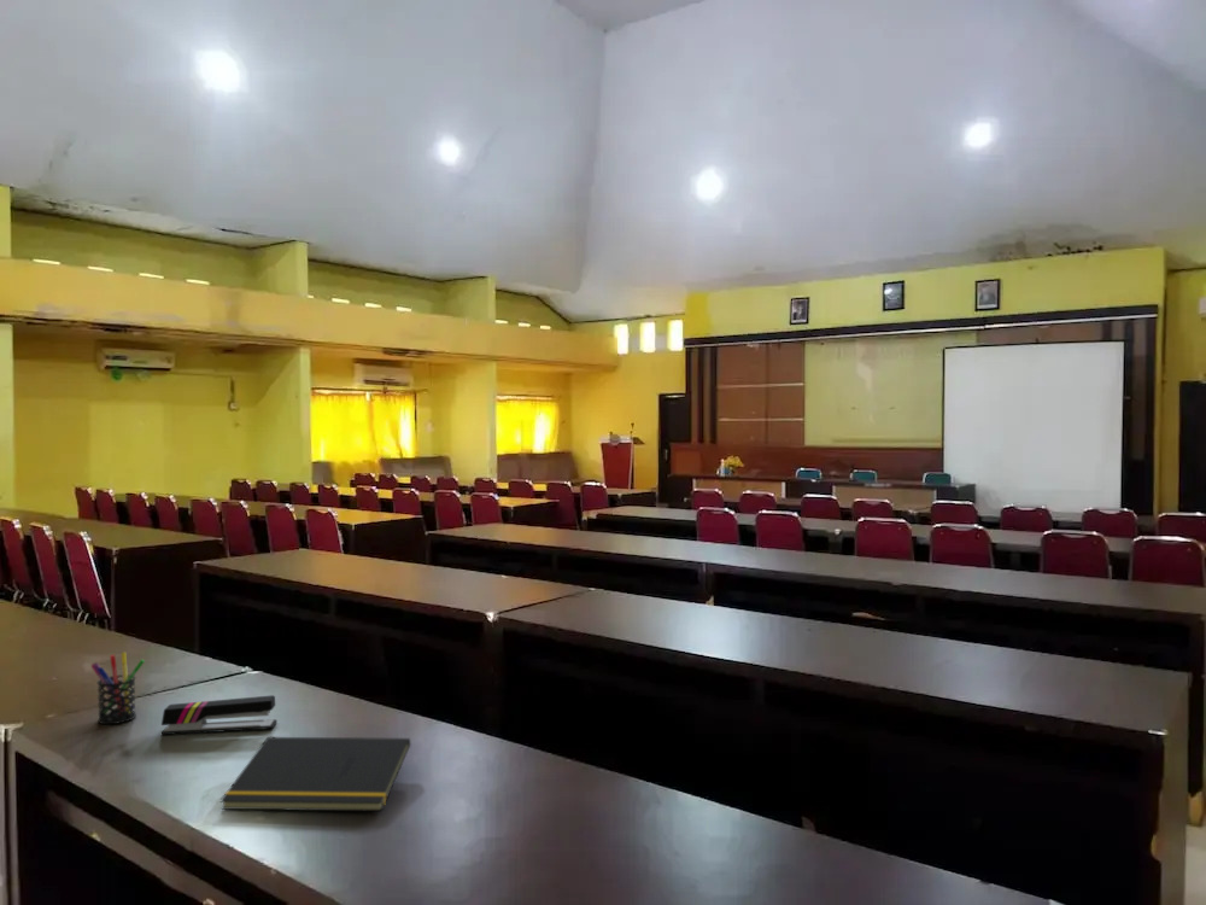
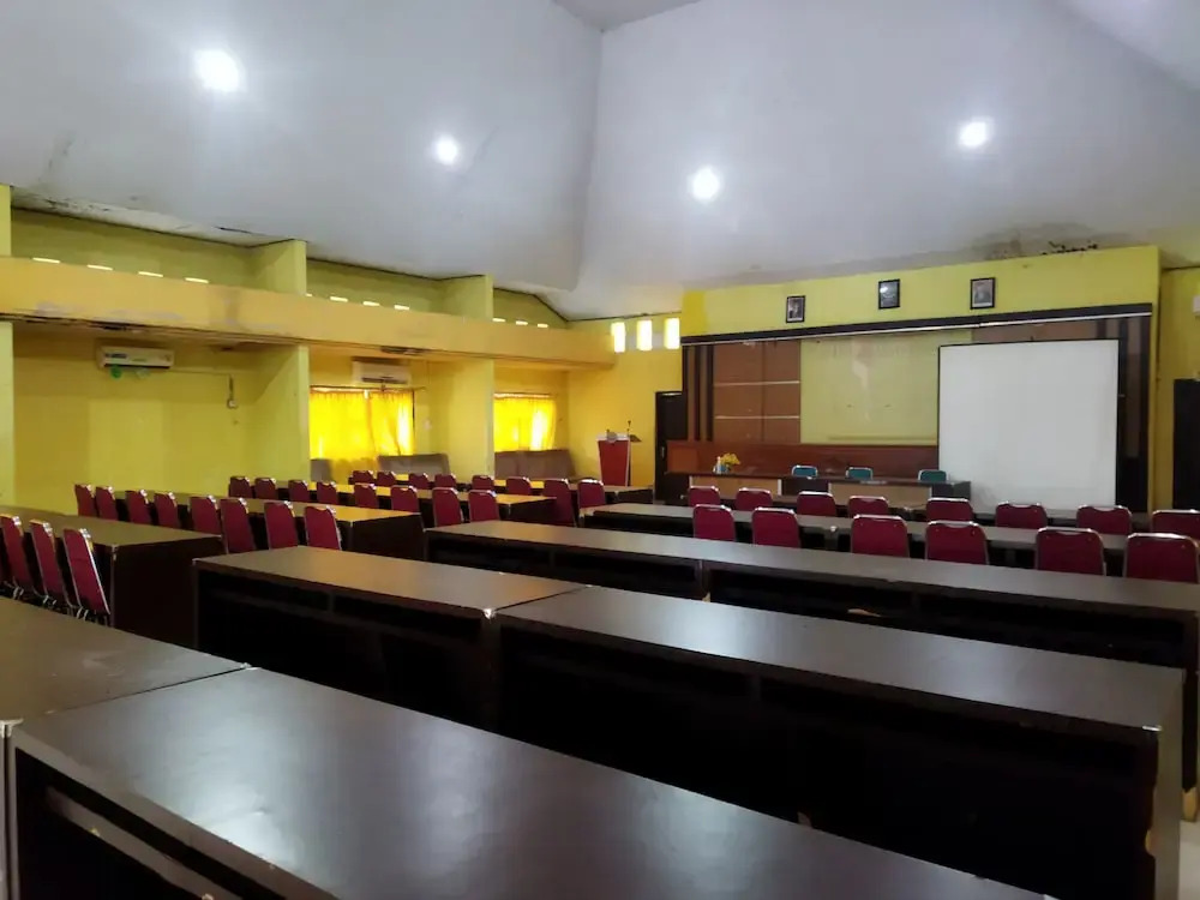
- stapler [160,694,279,736]
- pen holder [90,652,146,725]
- notepad [219,736,411,812]
